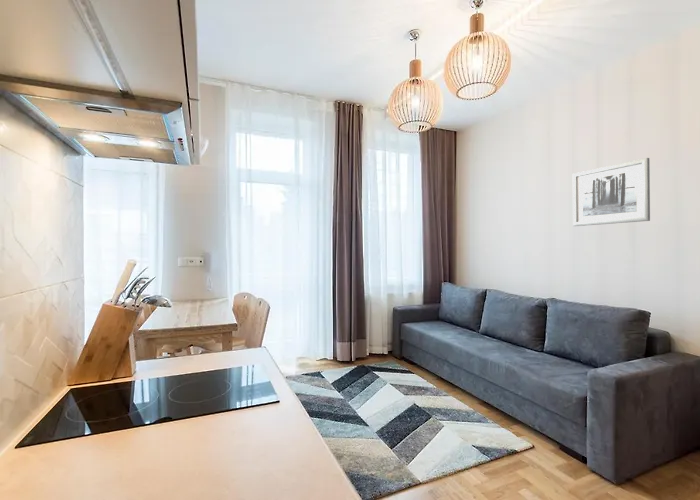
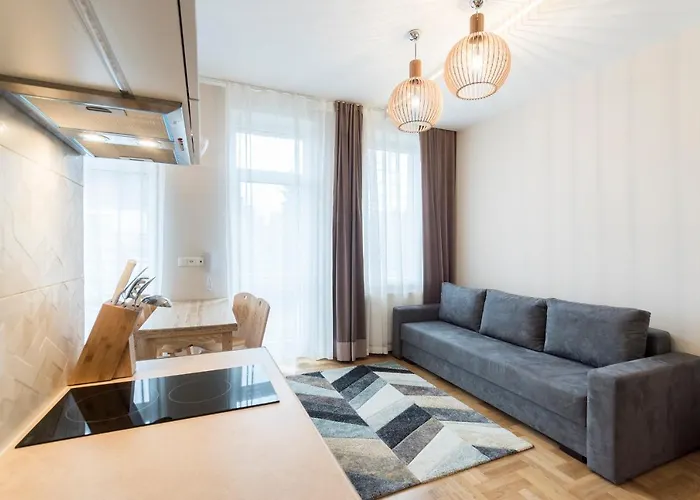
- wall art [572,157,651,227]
